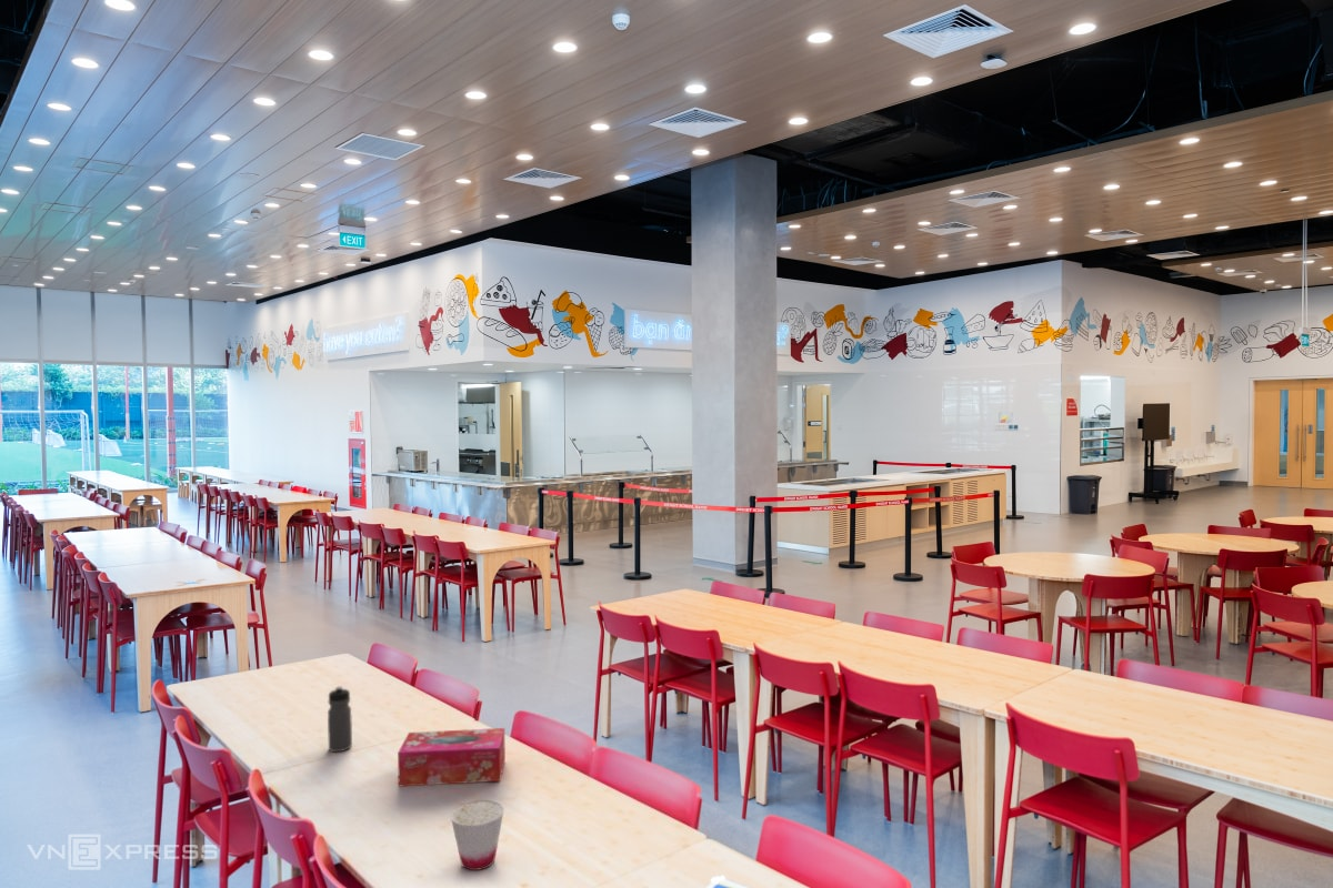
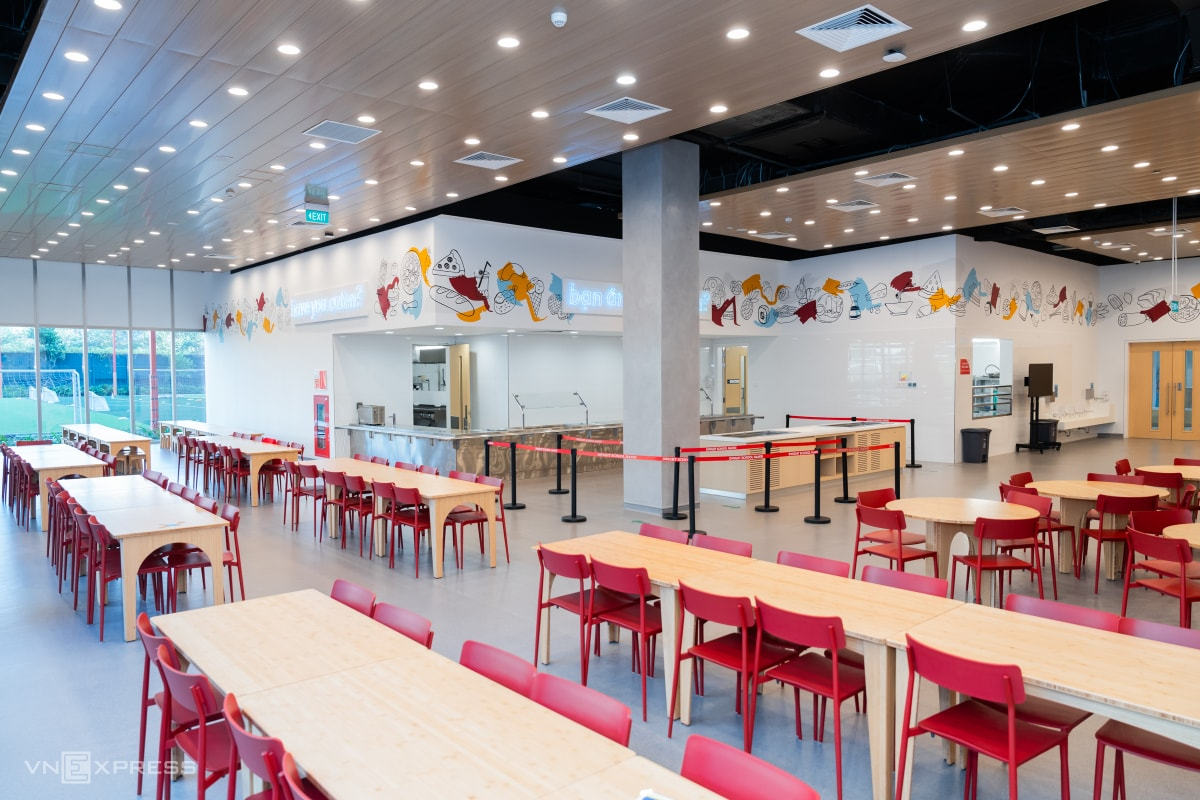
- tissue box [397,727,507,788]
- cup [450,799,504,871]
- water bottle [327,685,353,753]
